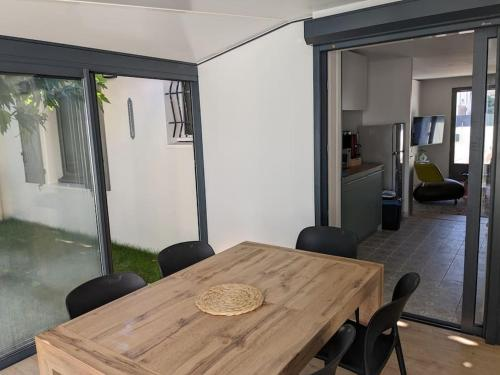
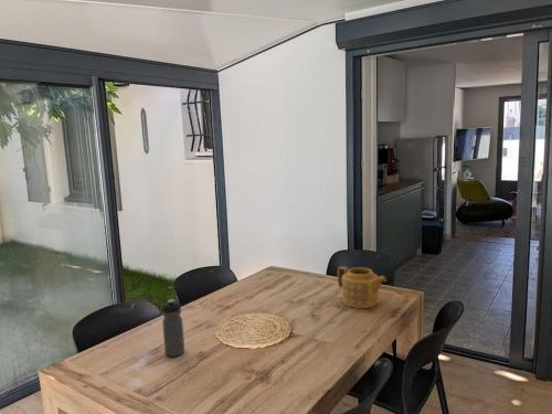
+ teapot [337,265,388,309]
+ water bottle [161,298,185,358]
